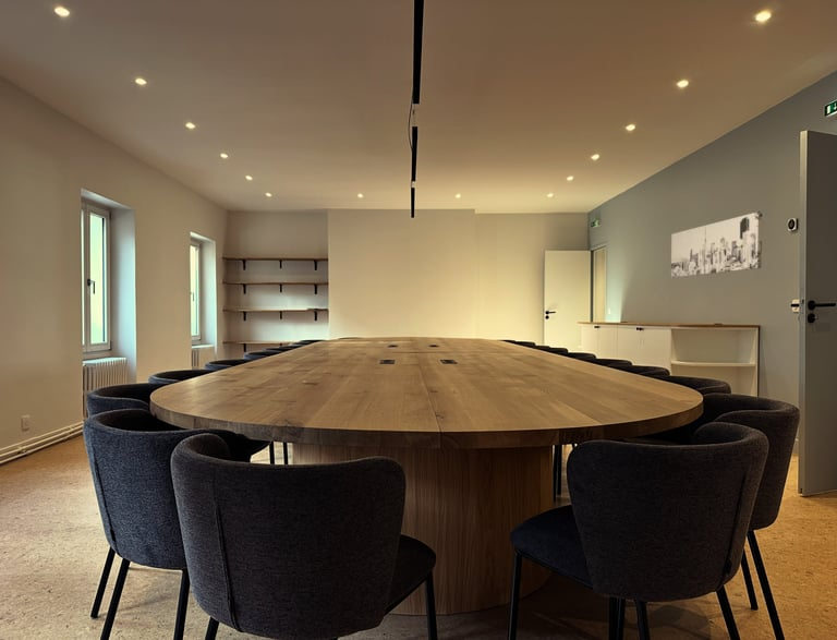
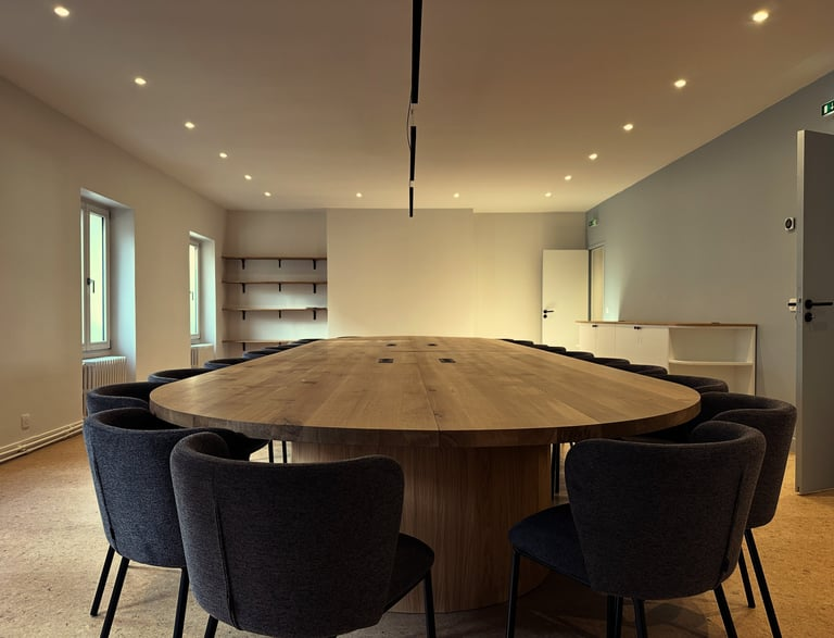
- wall art [670,210,763,278]
